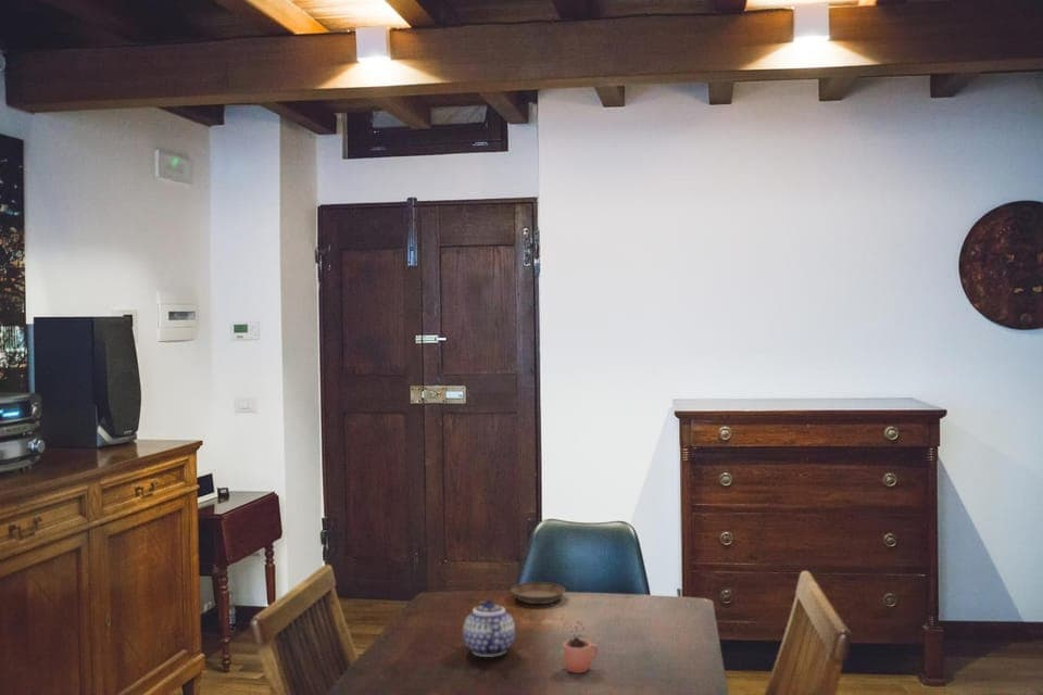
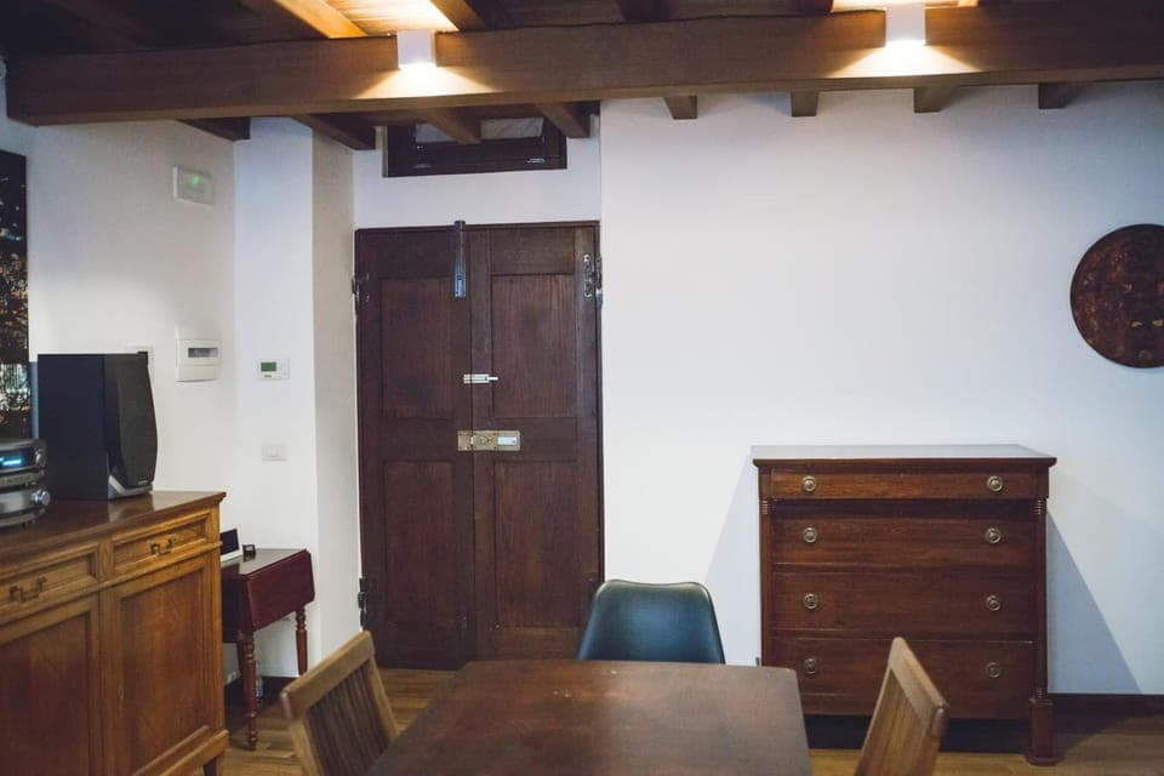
- saucer [511,581,566,605]
- teapot [462,598,516,658]
- cocoa [563,620,599,674]
